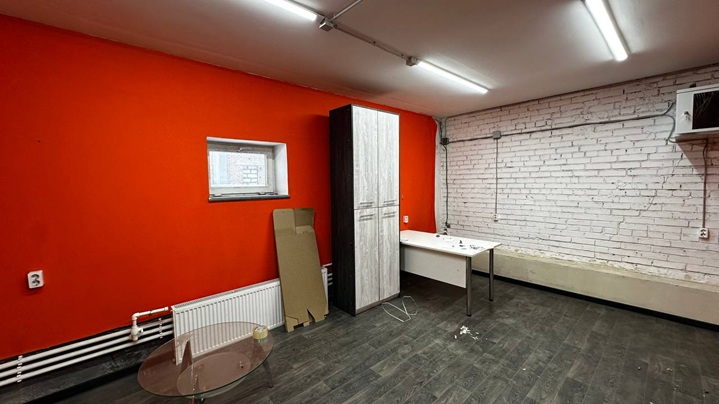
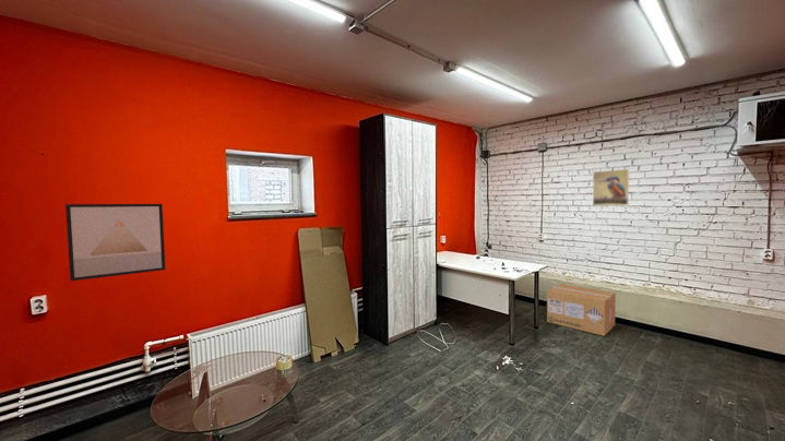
+ wall art [64,203,166,282]
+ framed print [592,168,630,207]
+ cardboard box [546,283,617,337]
